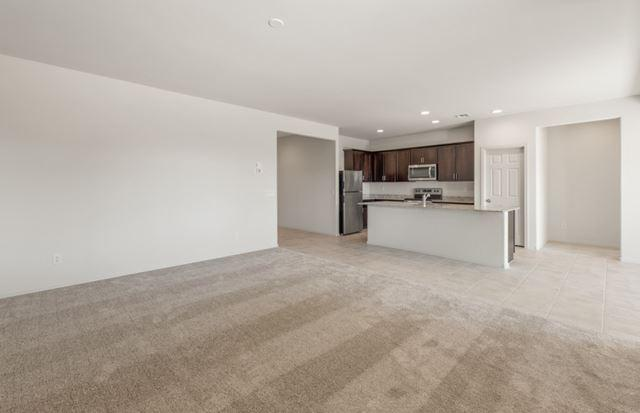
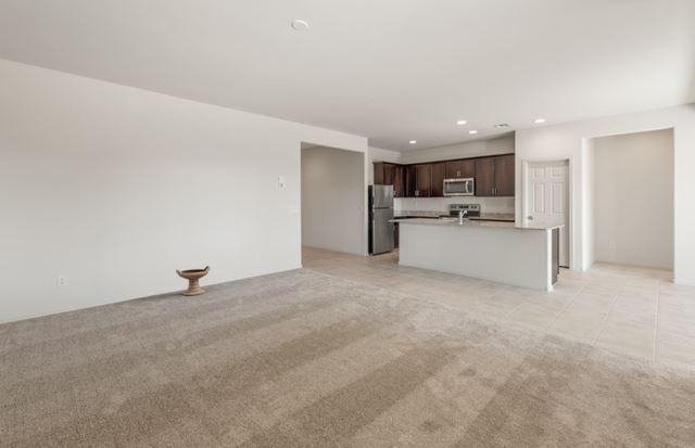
+ decorative bowl [175,265,212,296]
